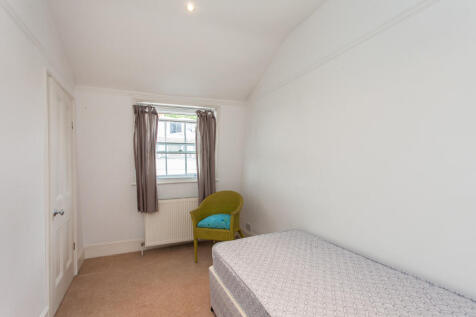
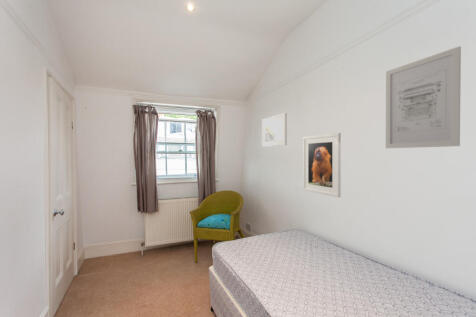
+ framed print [302,132,342,198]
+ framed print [261,112,288,148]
+ wall art [385,45,462,149]
